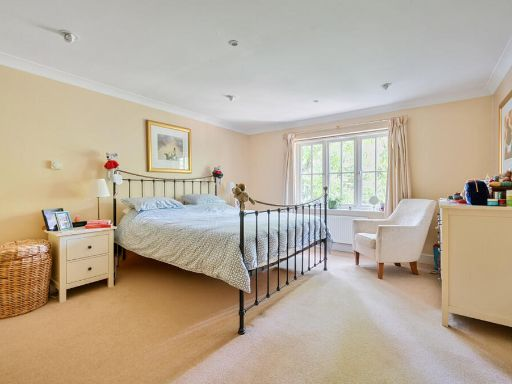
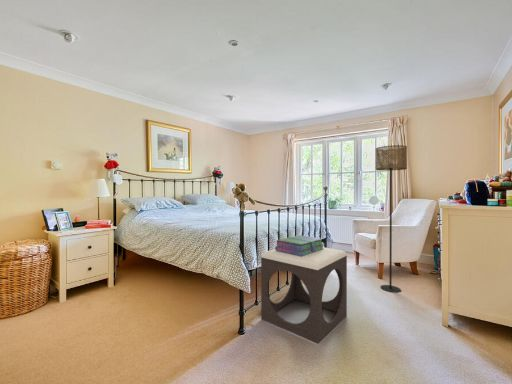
+ footstool [260,246,348,345]
+ floor lamp [375,144,408,293]
+ stack of books [274,234,325,256]
